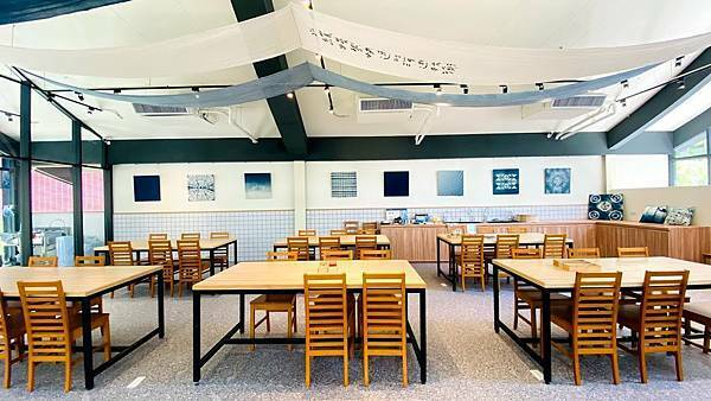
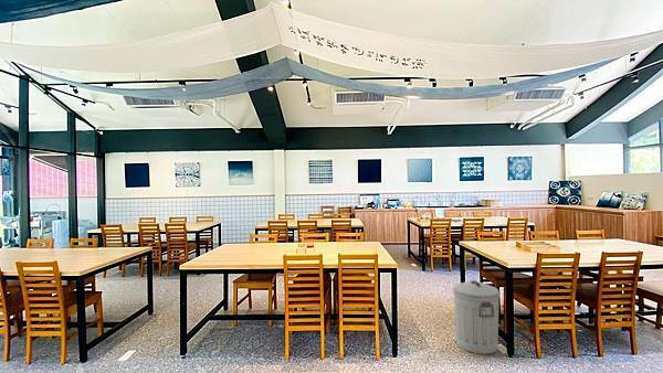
+ trash can [452,279,501,355]
